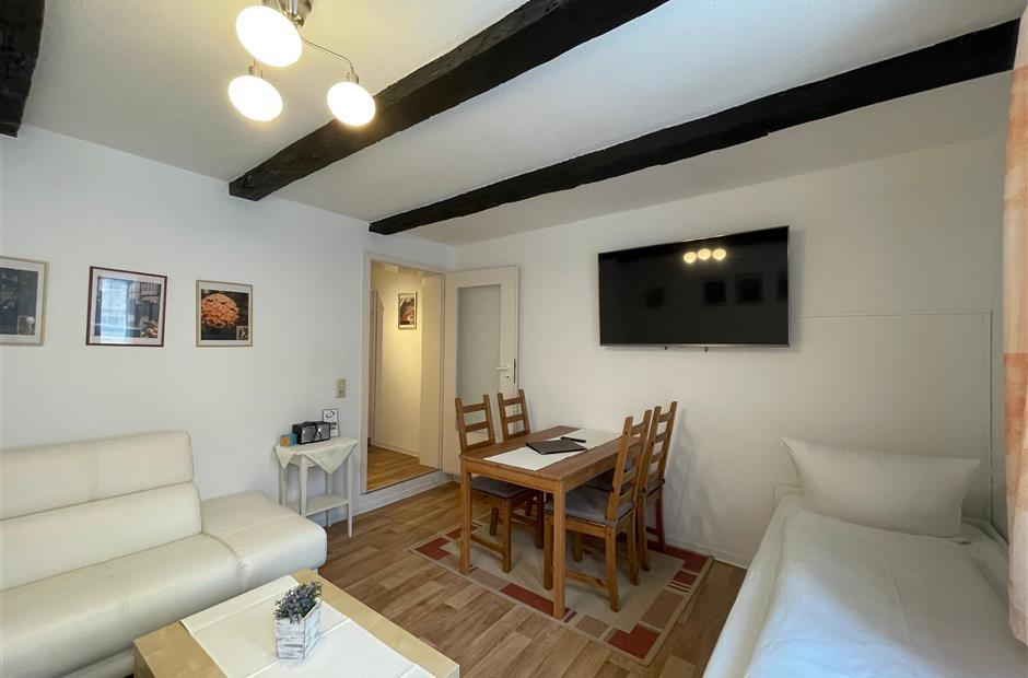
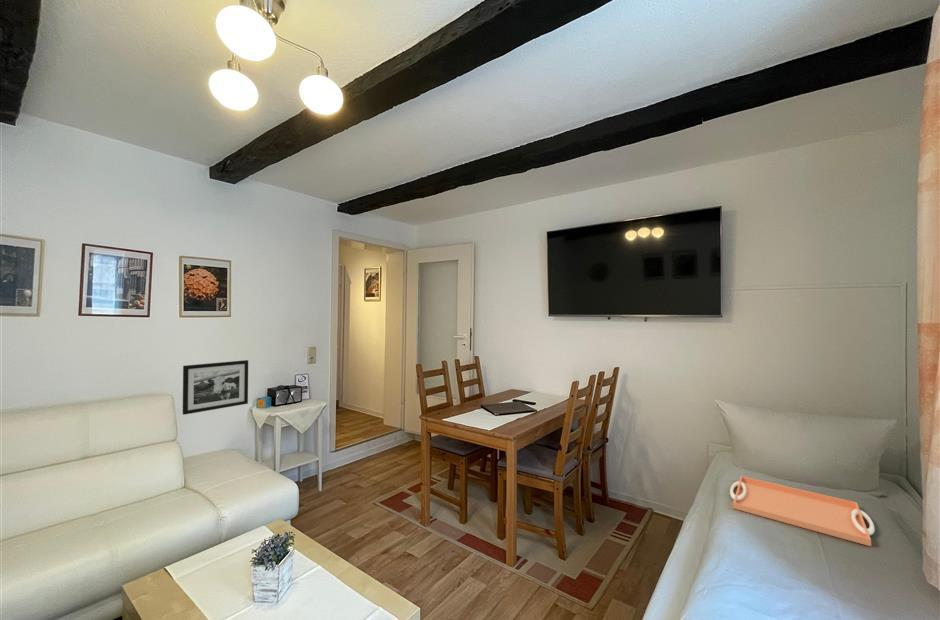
+ serving tray [729,475,876,547]
+ picture frame [182,359,249,416]
